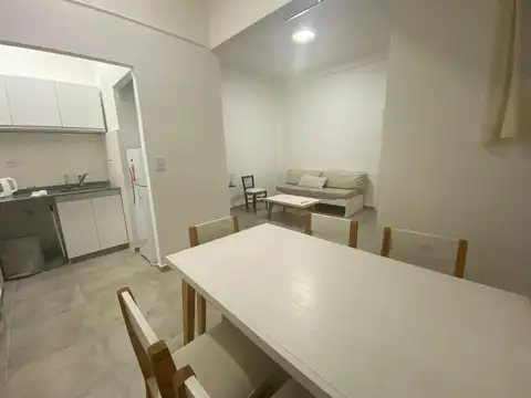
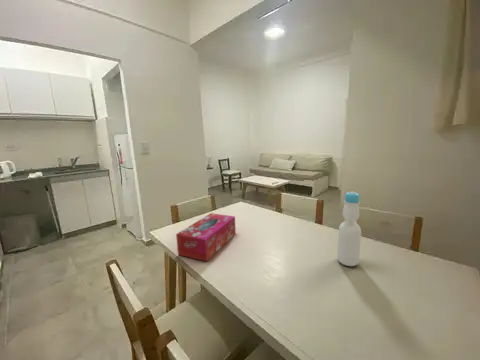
+ tissue box [175,212,237,262]
+ bottle [336,191,362,267]
